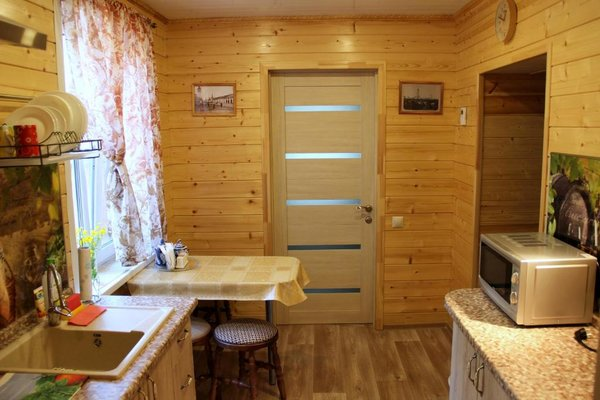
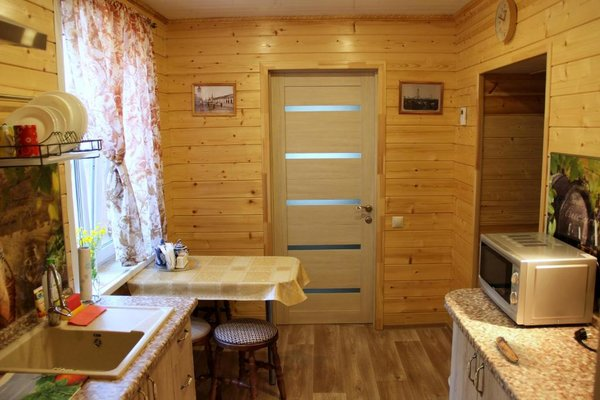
+ banana [495,335,520,363]
